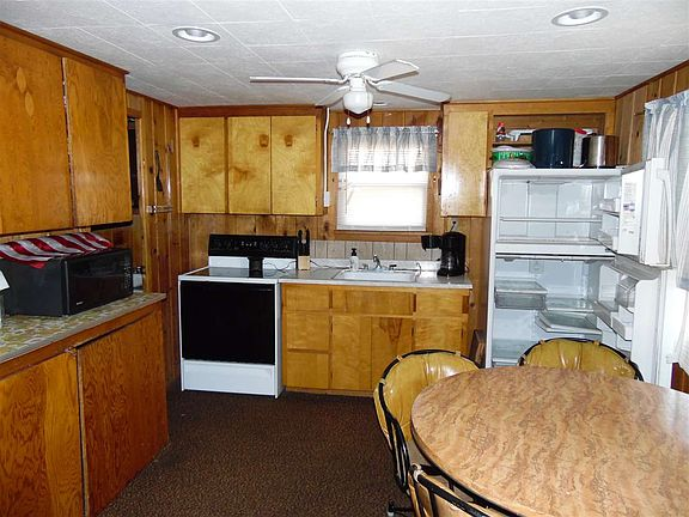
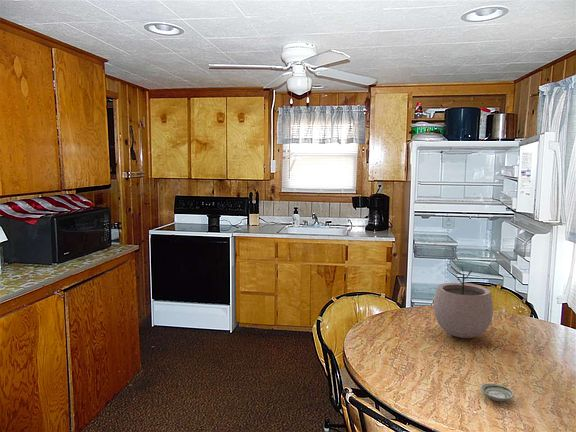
+ saucer [479,382,515,403]
+ plant pot [433,266,494,339]
